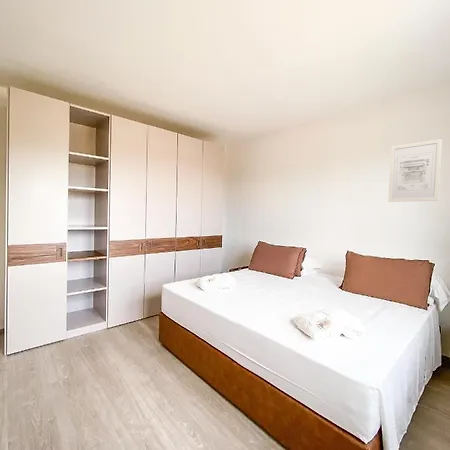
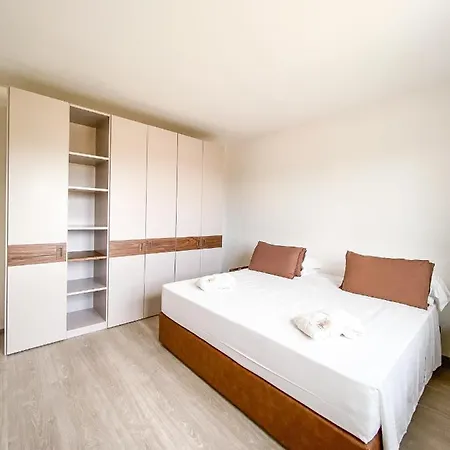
- wall art [387,138,443,203]
